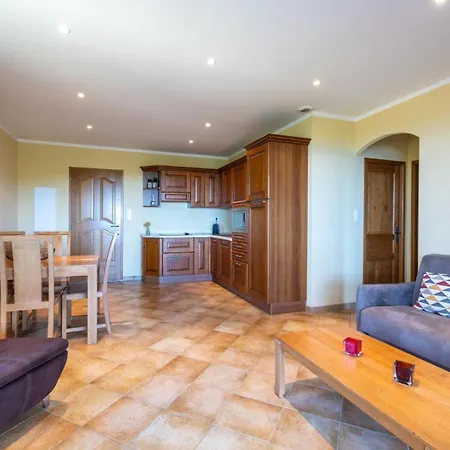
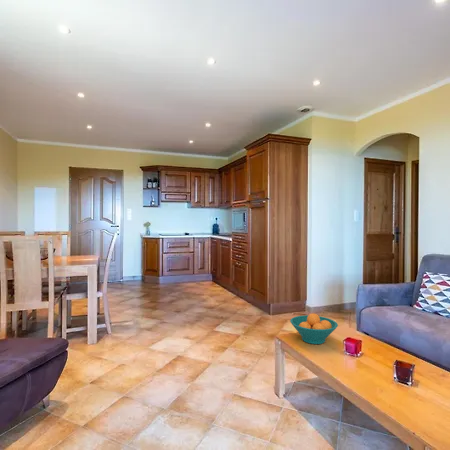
+ fruit bowl [289,312,339,345]
